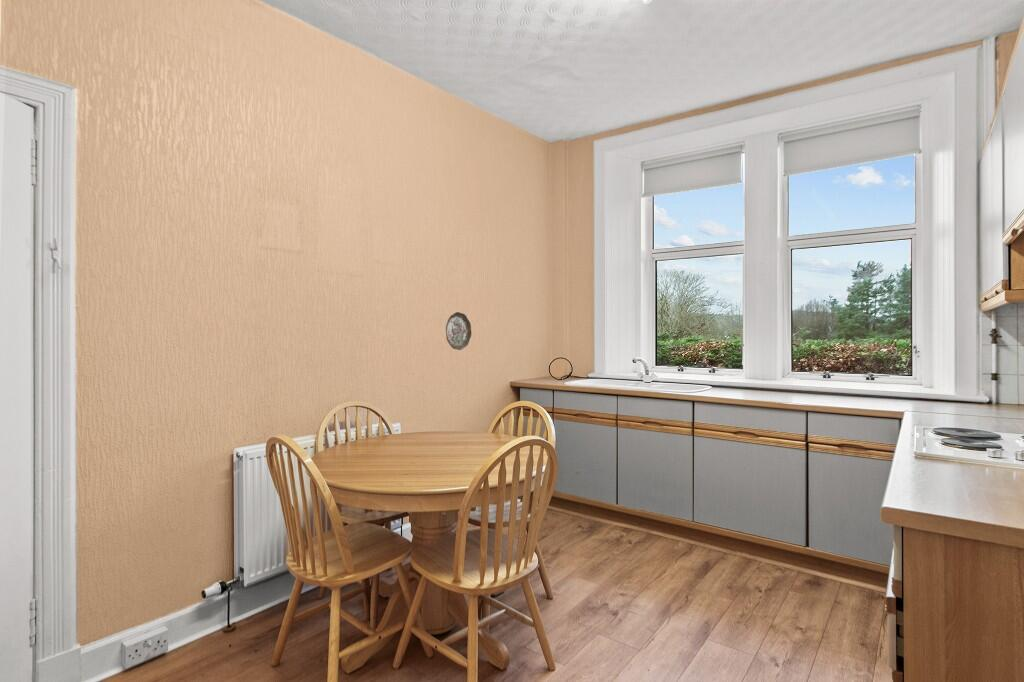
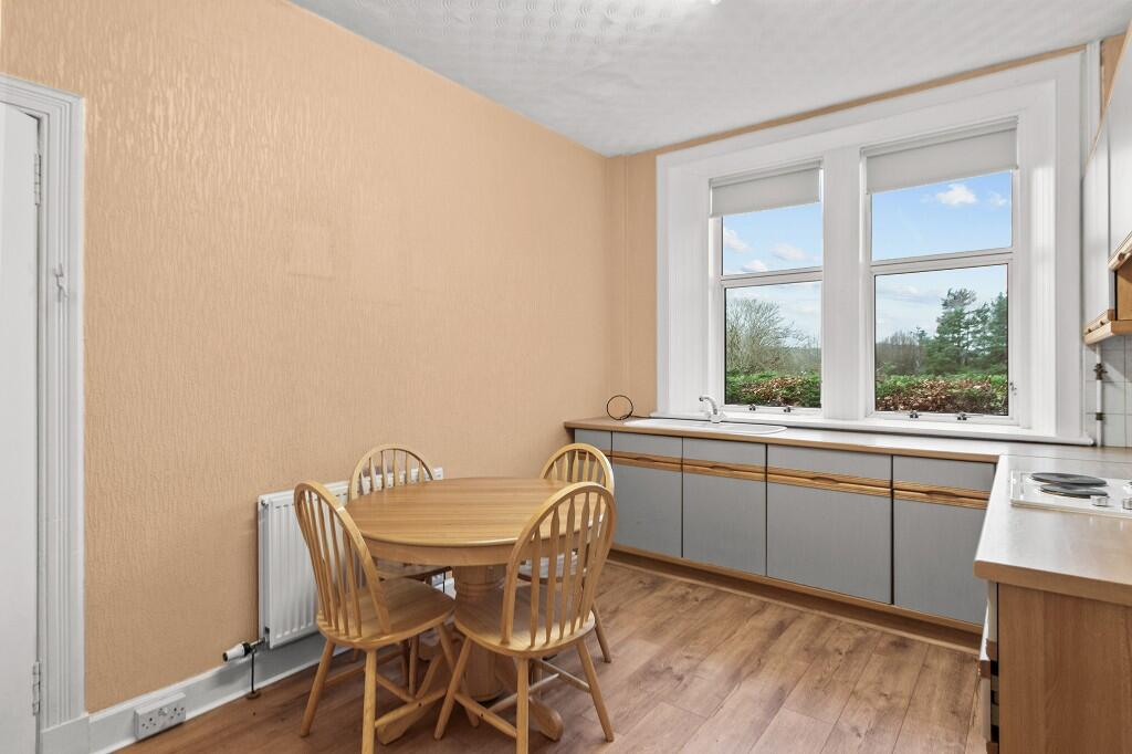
- decorative plate [445,311,472,351]
